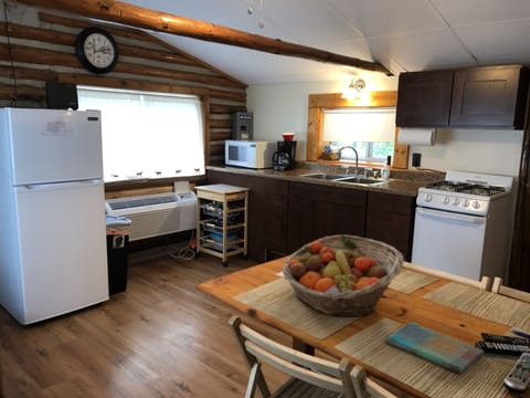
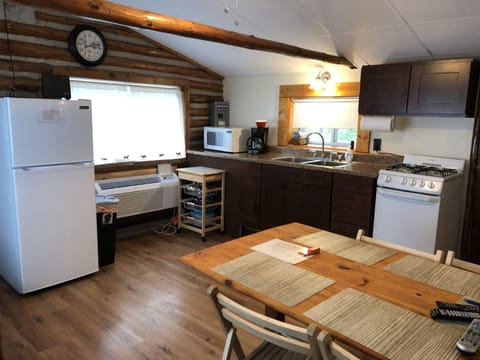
- dish towel [384,321,485,375]
- fruit basket [282,233,404,317]
